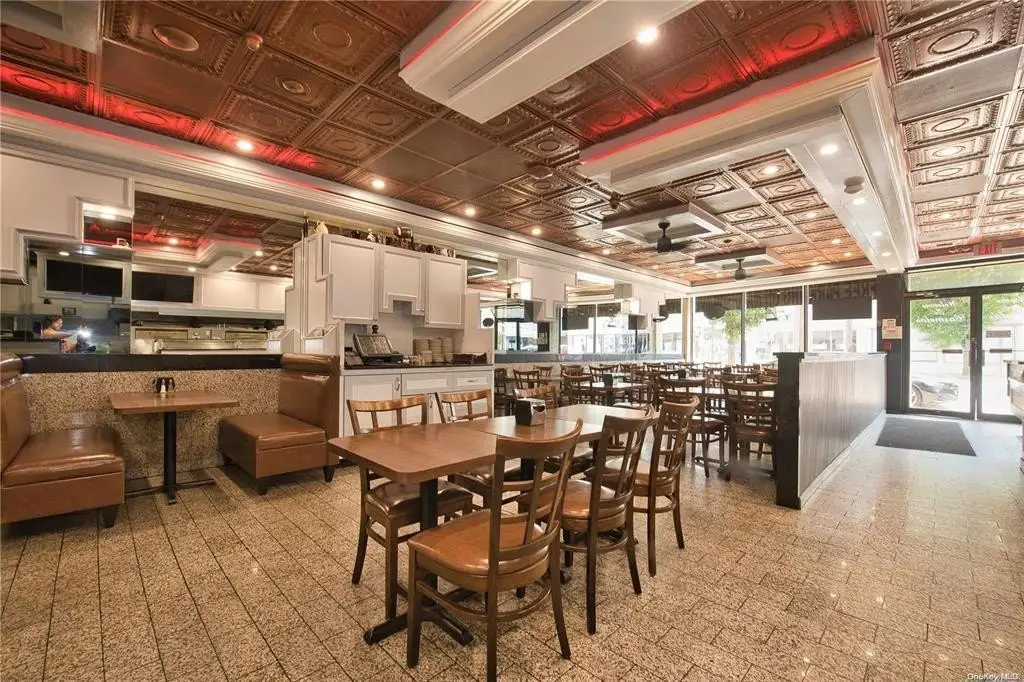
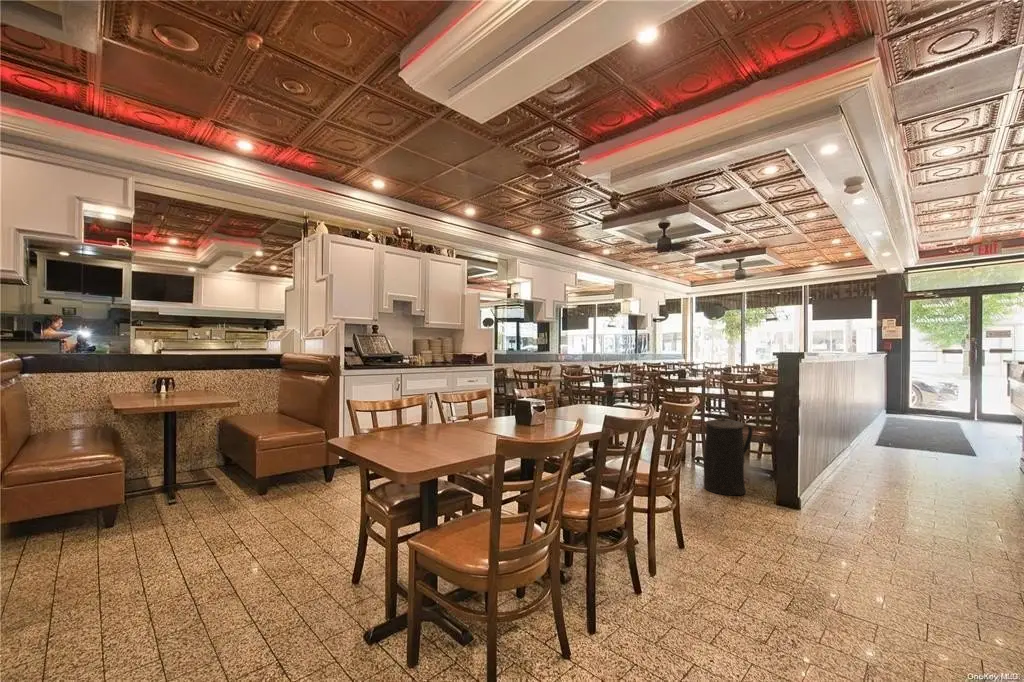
+ trash can [703,416,753,496]
